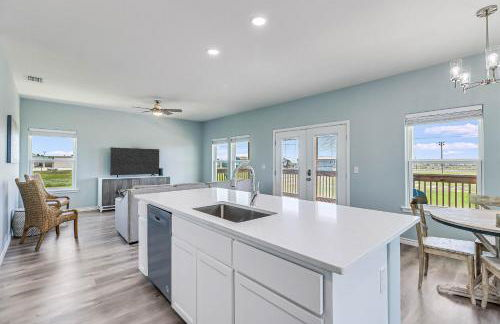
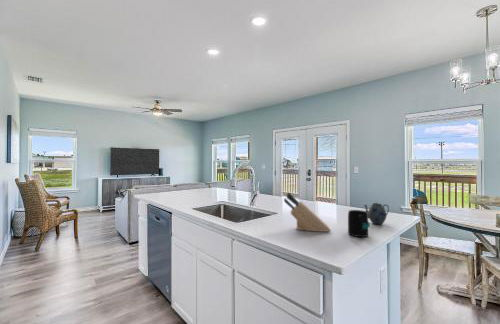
+ mug [347,209,371,238]
+ knife block [283,191,332,233]
+ teapot [363,202,390,225]
